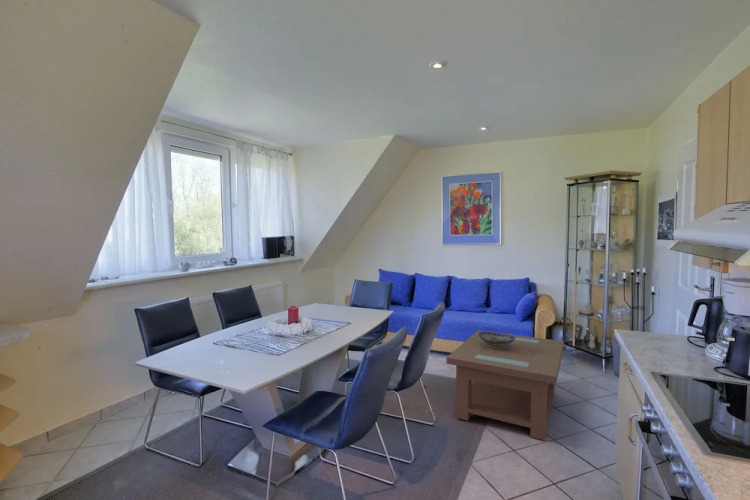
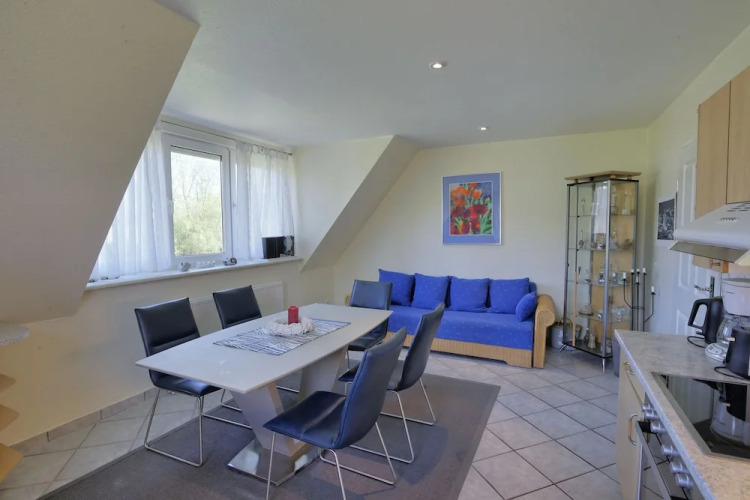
- coffee table [445,329,565,441]
- decorative bowl [479,331,515,349]
